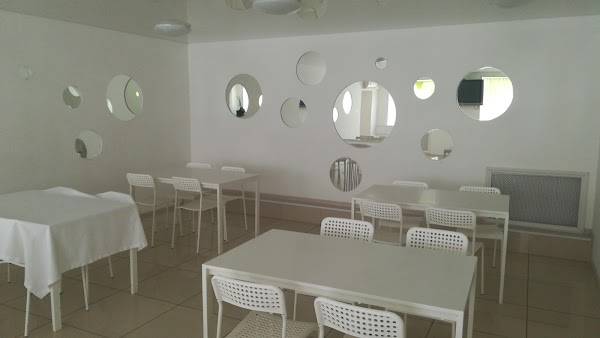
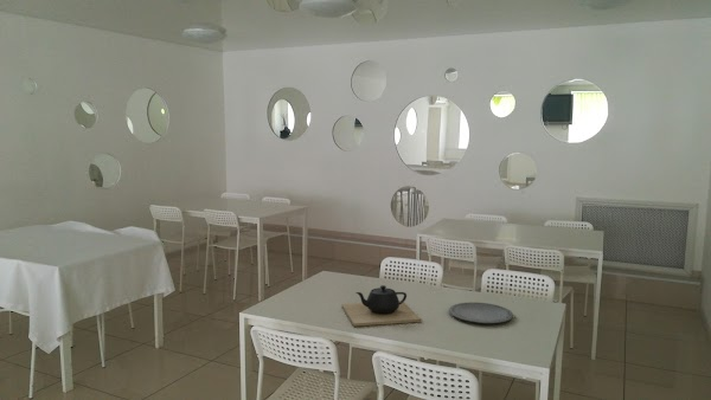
+ plate [448,302,514,324]
+ teapot [340,284,422,328]
